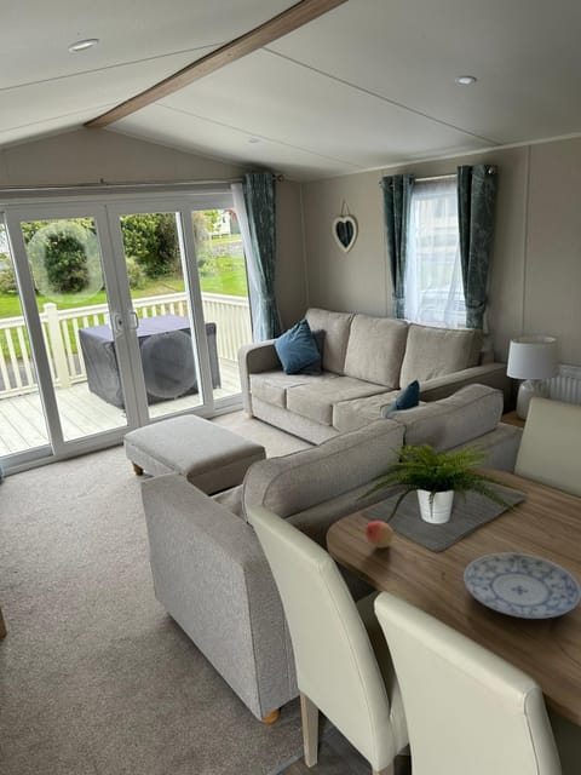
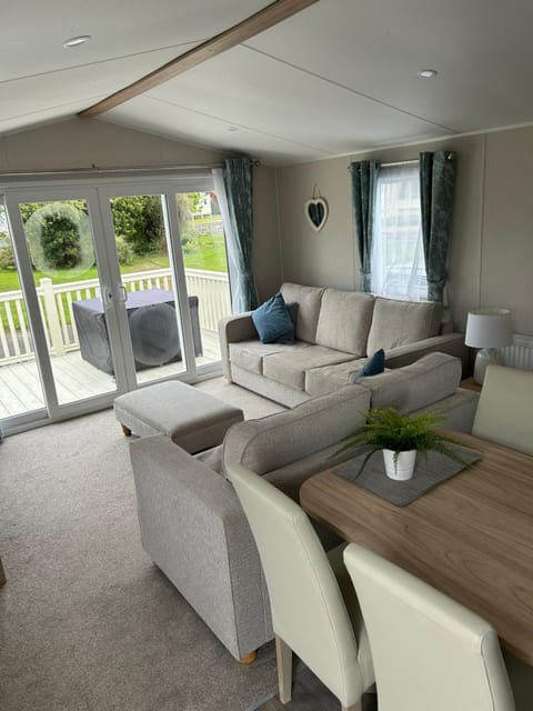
- fruit [364,519,395,550]
- plate [462,551,581,620]
